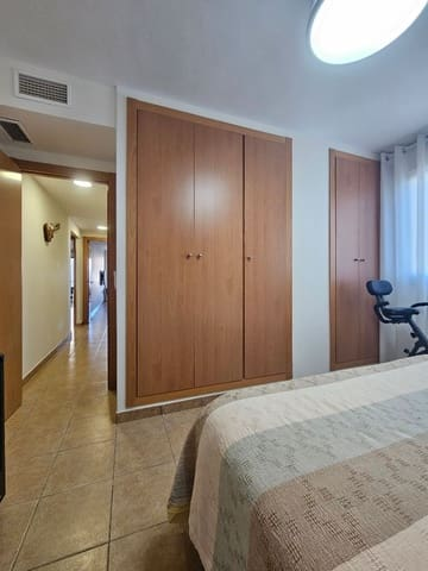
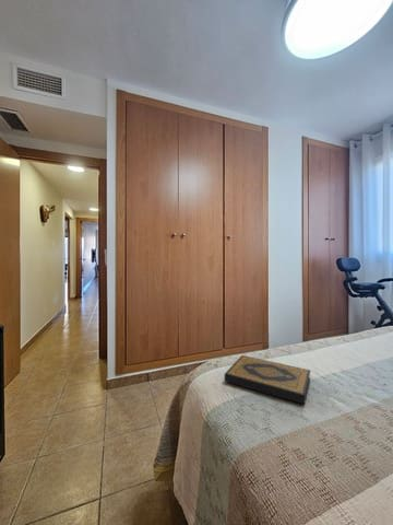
+ hardback book [224,354,311,406]
